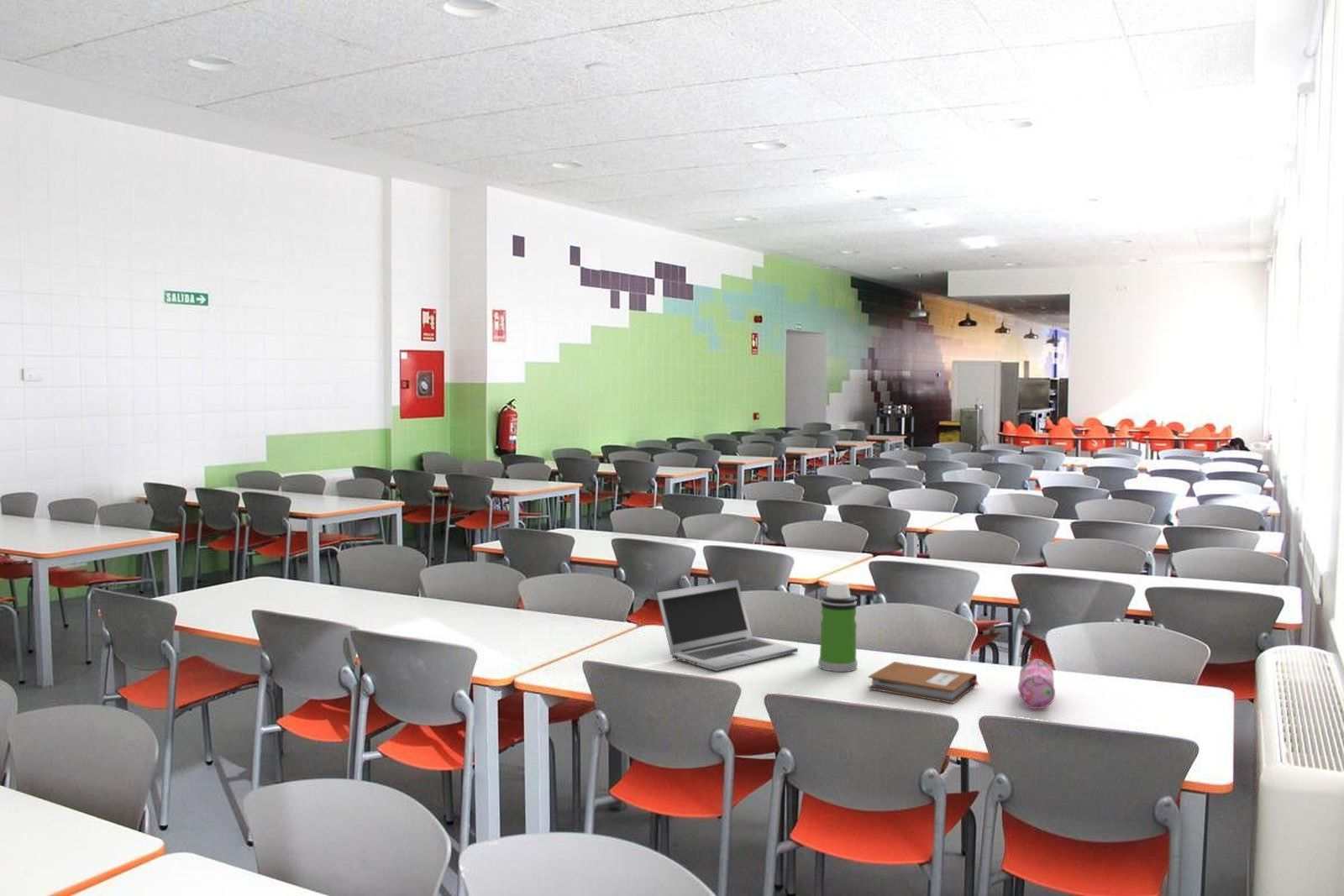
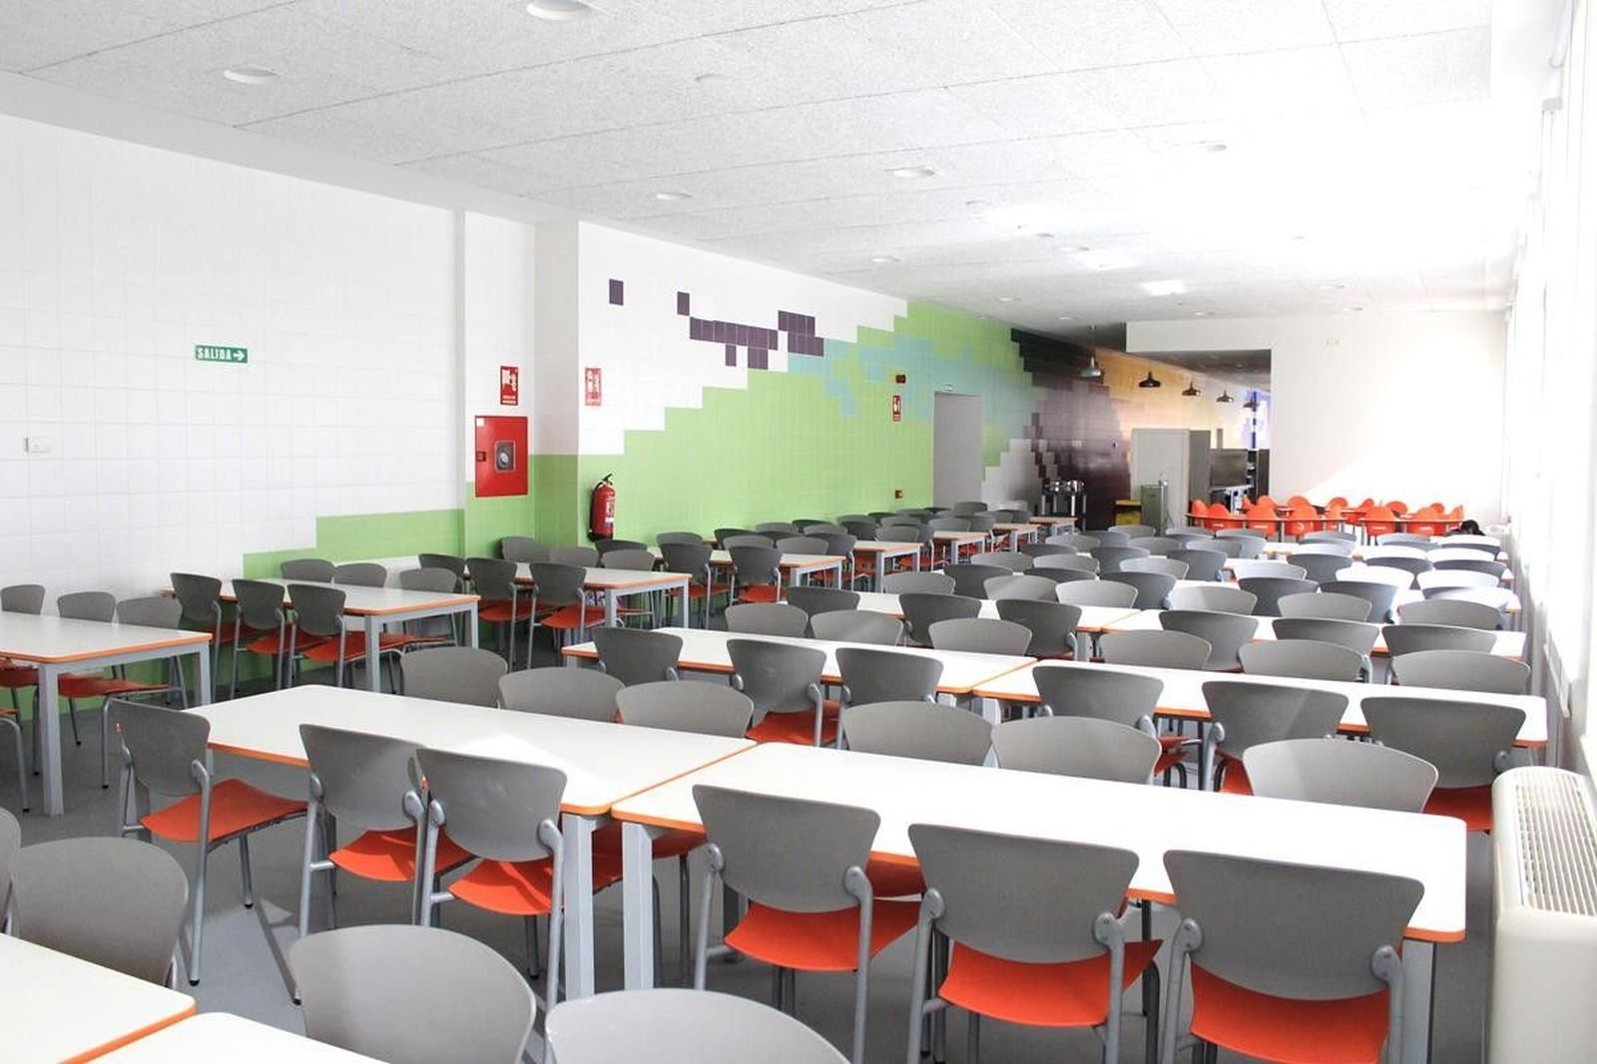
- notebook [867,661,979,705]
- pencil case [1017,658,1056,710]
- water bottle [817,580,858,673]
- laptop [655,579,799,672]
